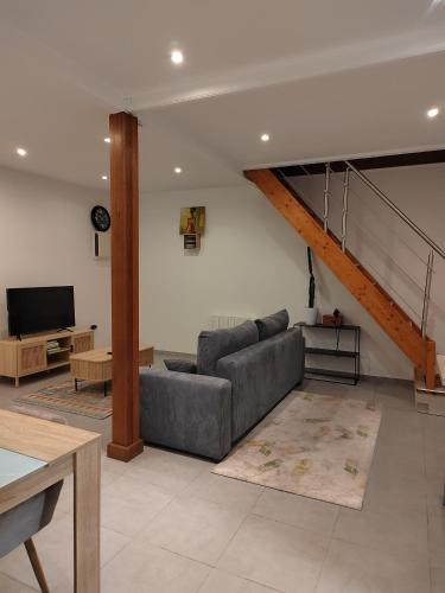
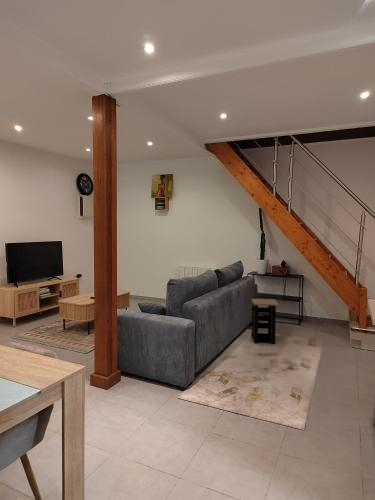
+ side table [250,298,280,345]
